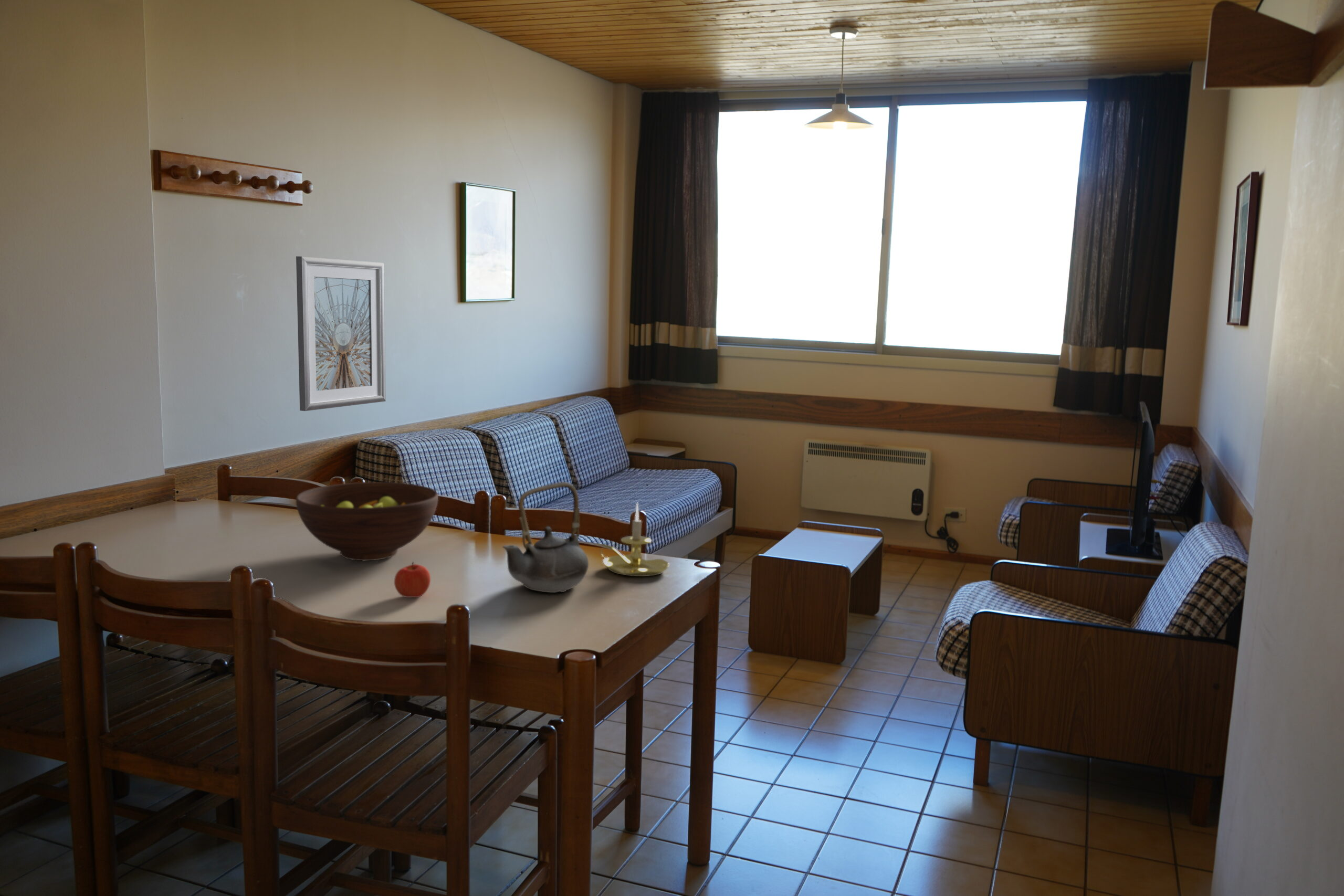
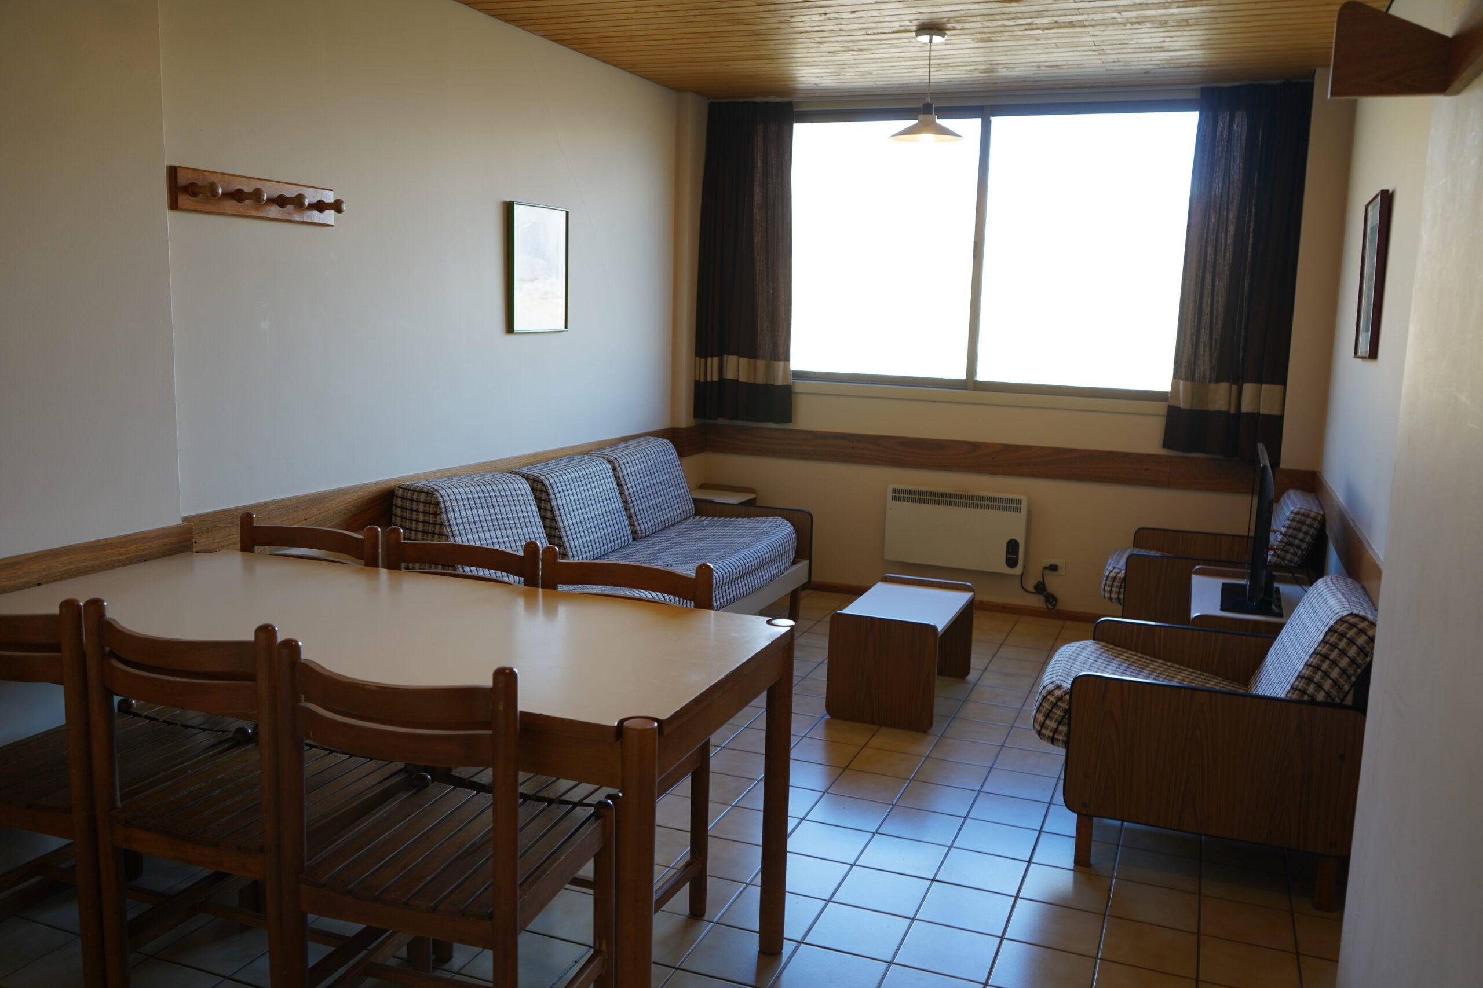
- apple [394,561,431,598]
- fruit bowl [296,482,439,561]
- picture frame [296,256,386,412]
- candle holder [595,502,669,577]
- teapot [502,481,589,594]
